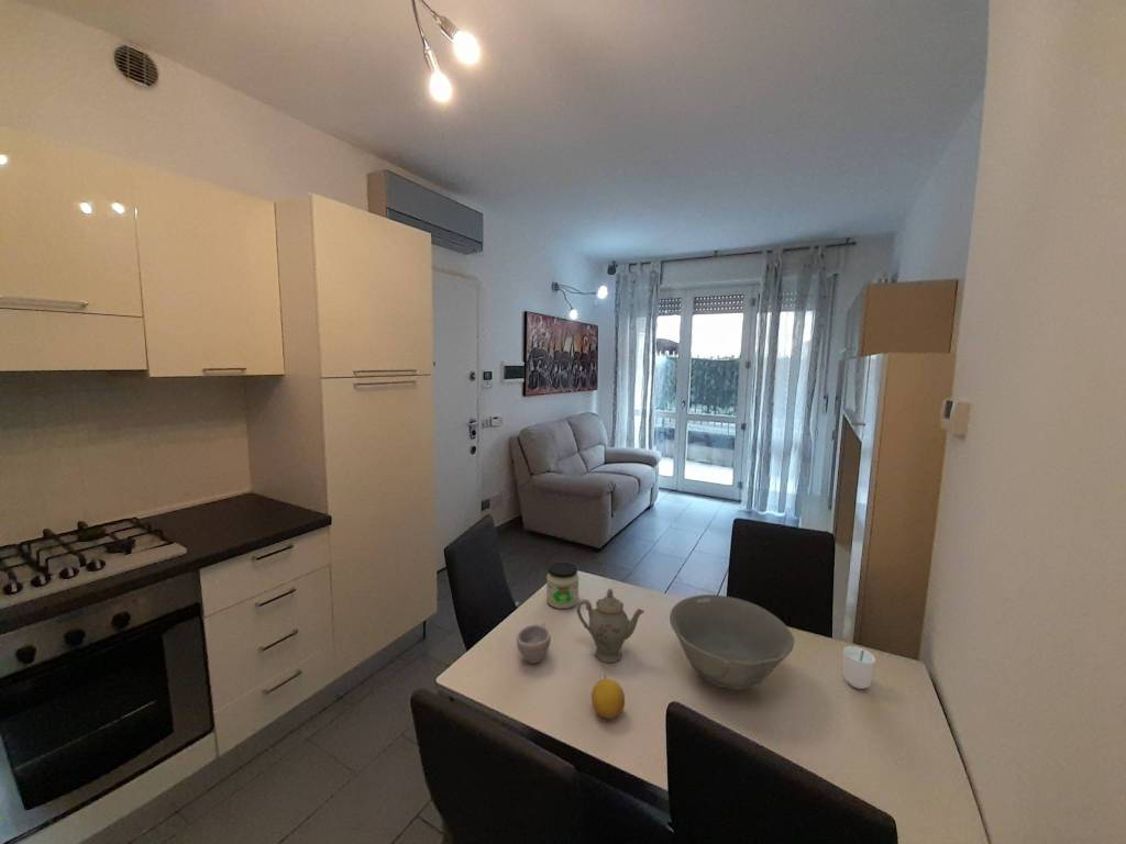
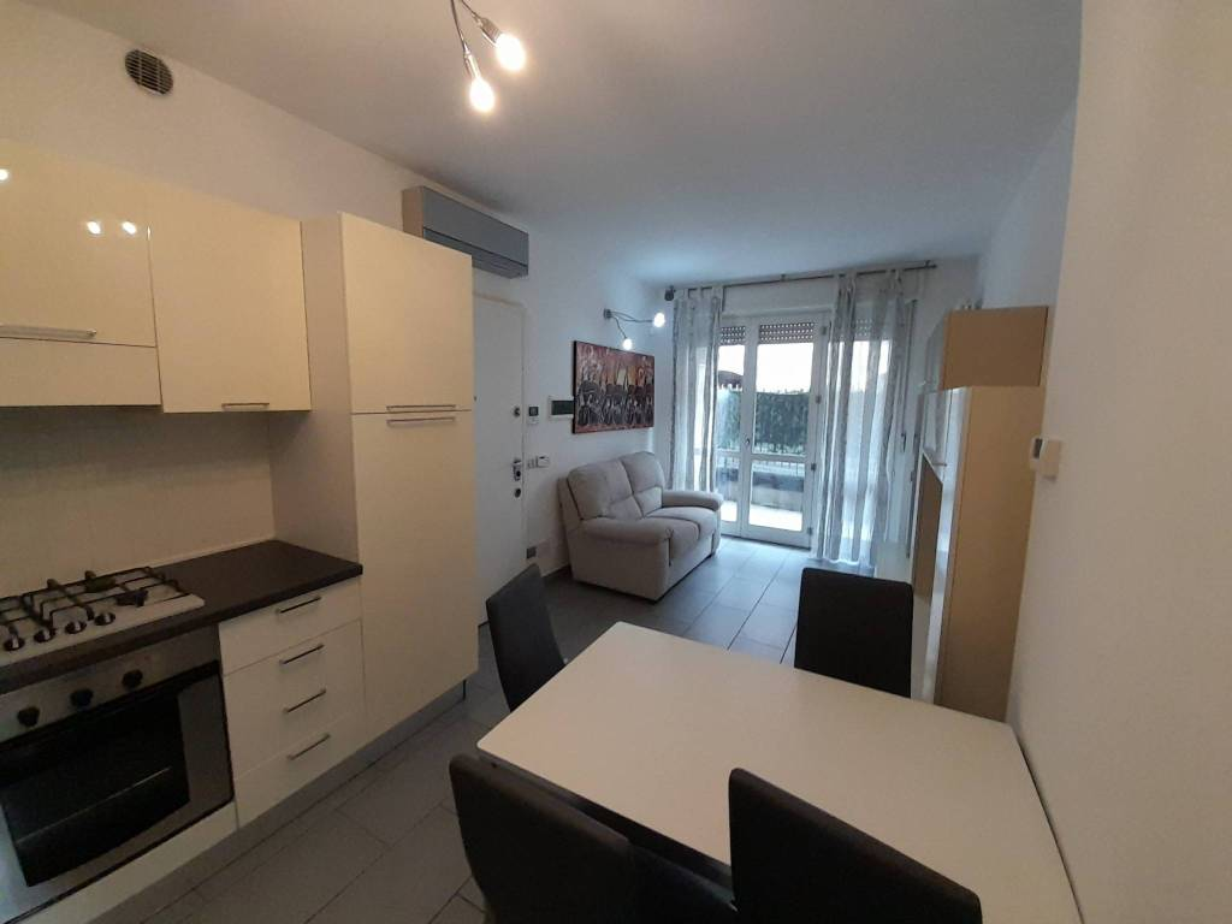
- cup [516,621,552,664]
- bowl [669,593,795,690]
- fruit [590,675,626,720]
- cup [842,645,876,690]
- jar [545,562,581,610]
- chinaware [576,587,645,664]
